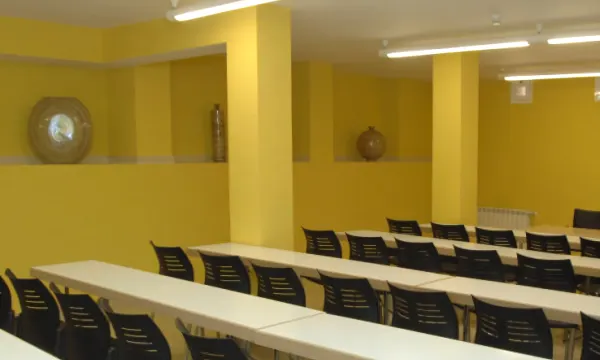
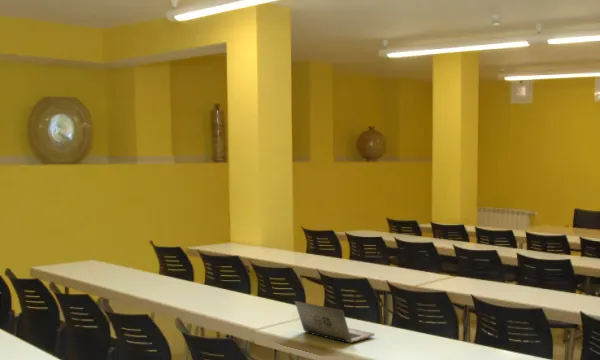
+ laptop [294,300,375,344]
